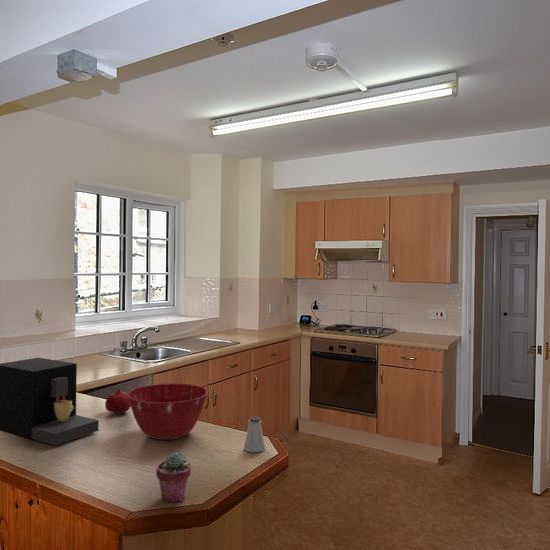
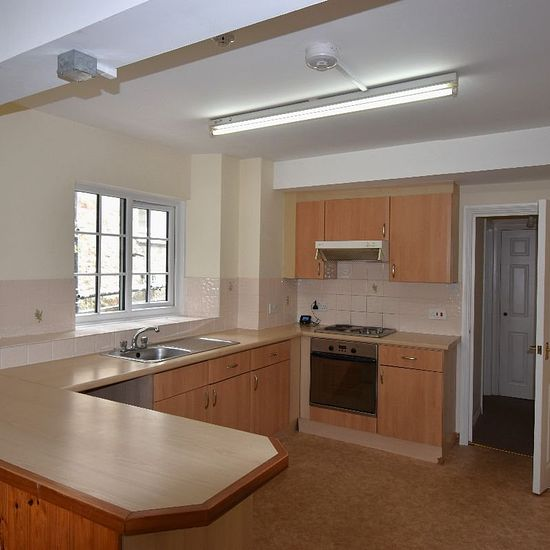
- fruit [104,388,131,415]
- potted succulent [155,451,192,504]
- mixing bowl [127,383,209,441]
- saltshaker [243,416,266,453]
- coffee maker [0,357,100,446]
